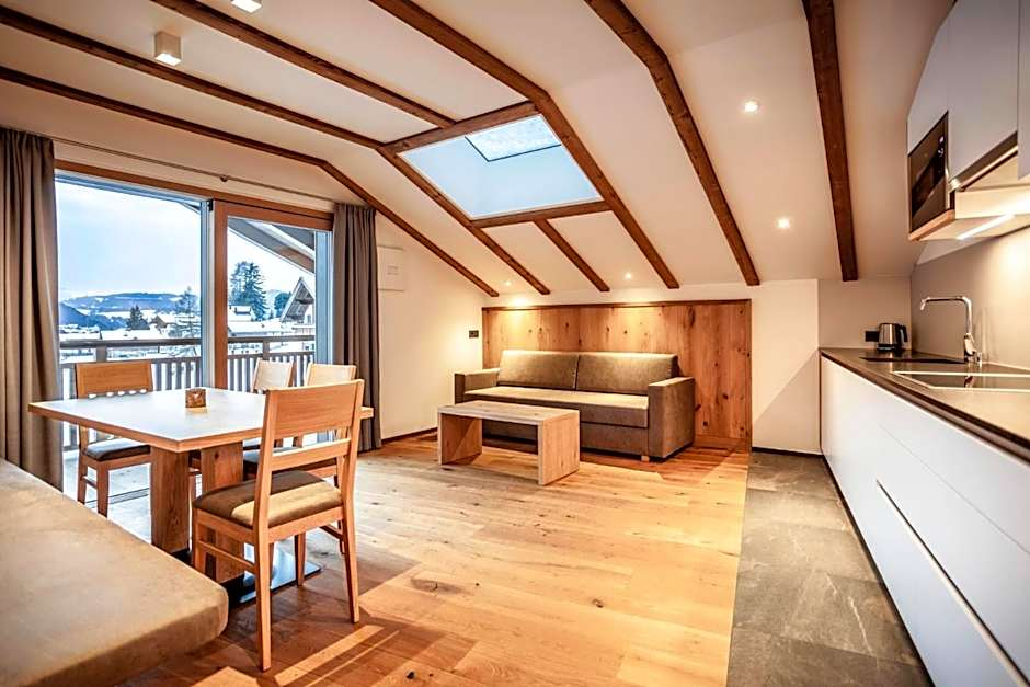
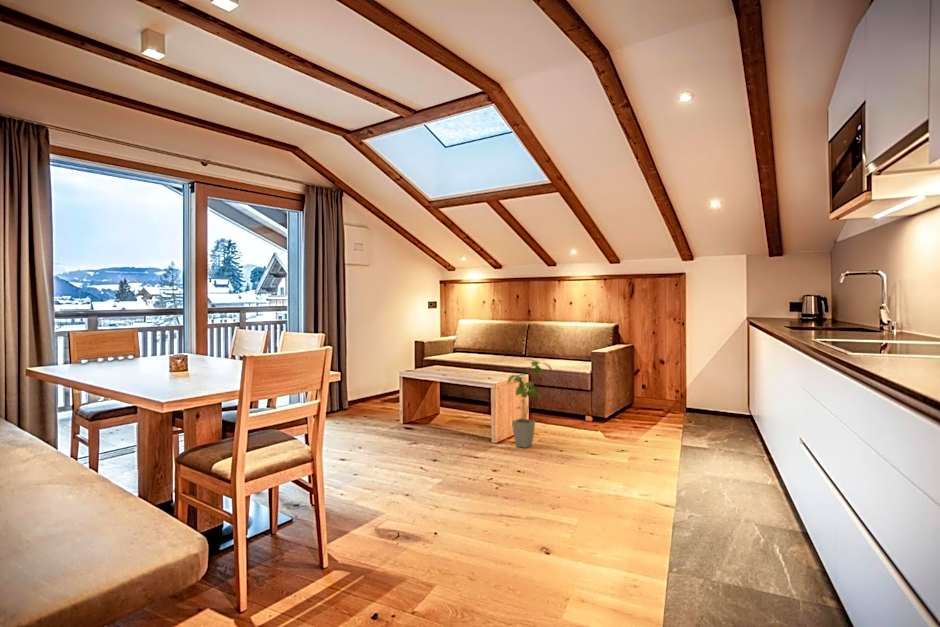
+ house plant [507,358,553,449]
